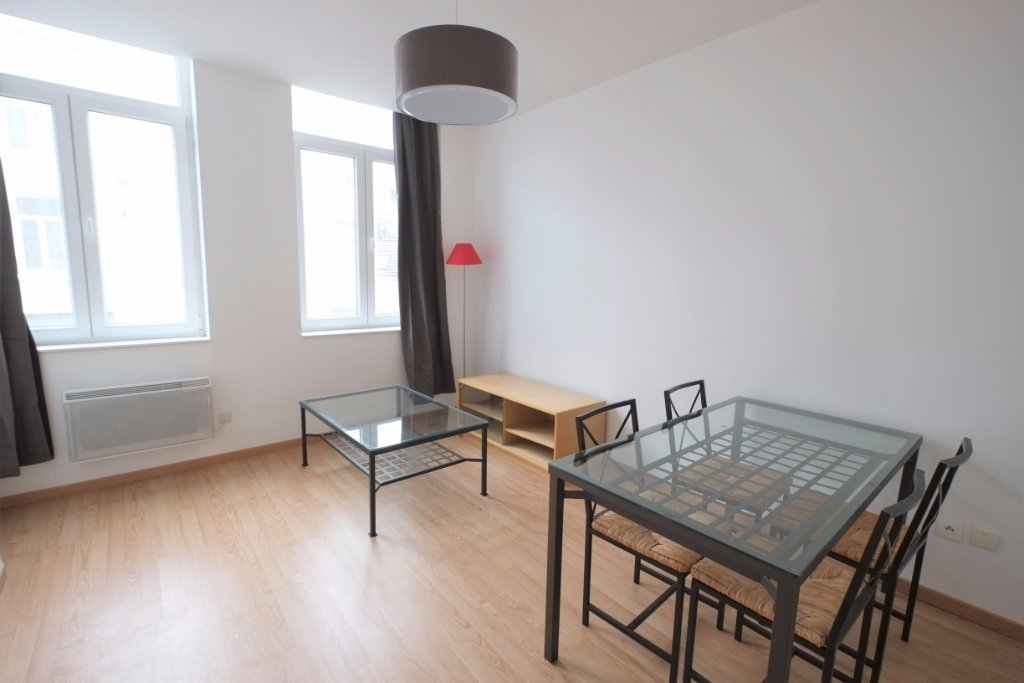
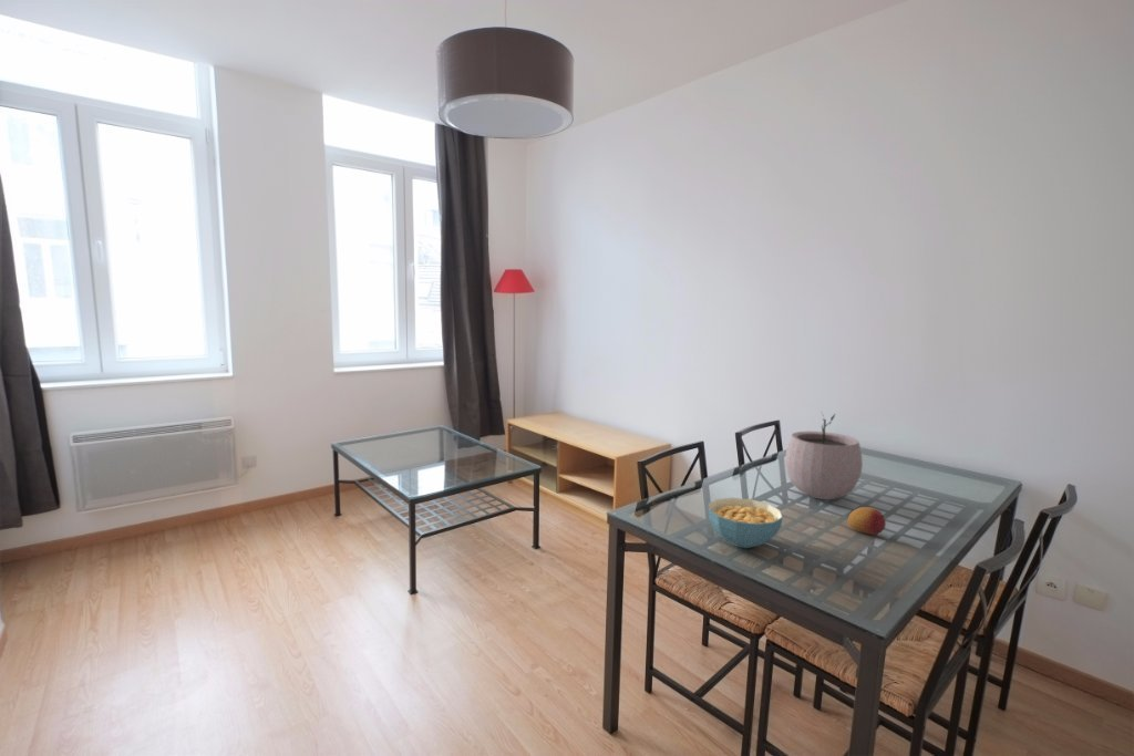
+ fruit [847,506,887,536]
+ cereal bowl [708,497,784,549]
+ plant pot [784,412,864,500]
